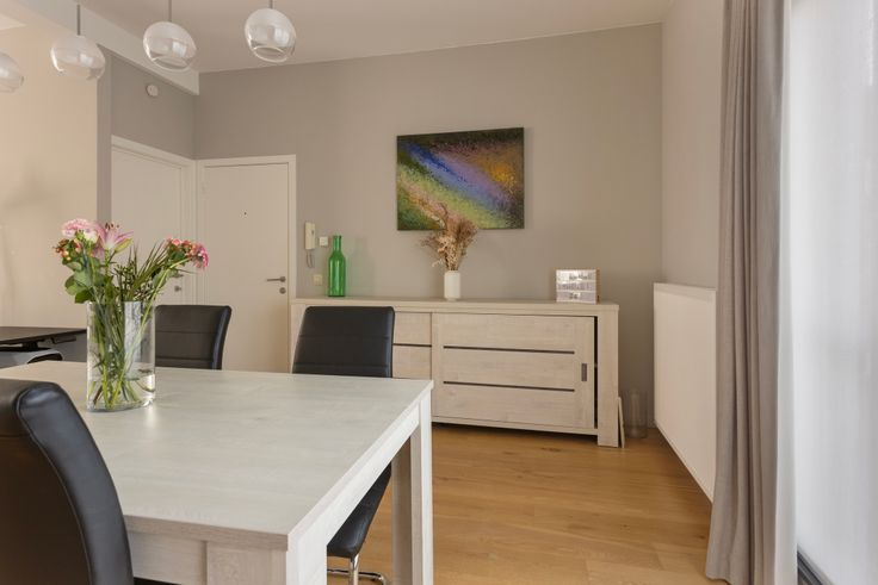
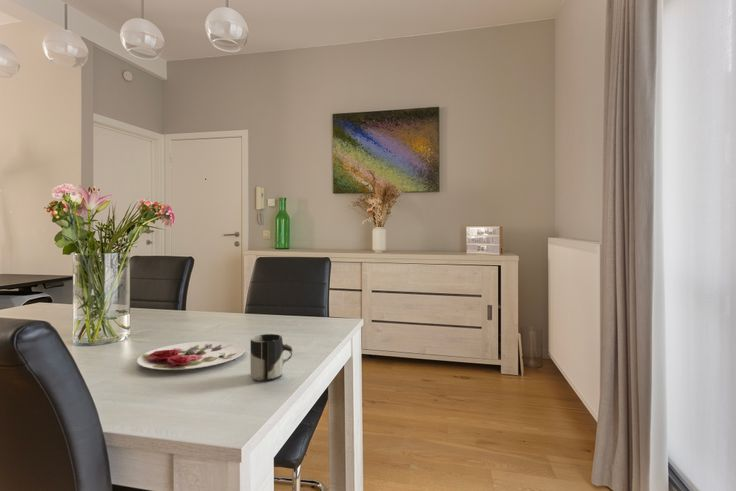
+ plate [136,340,246,371]
+ cup [249,333,294,382]
